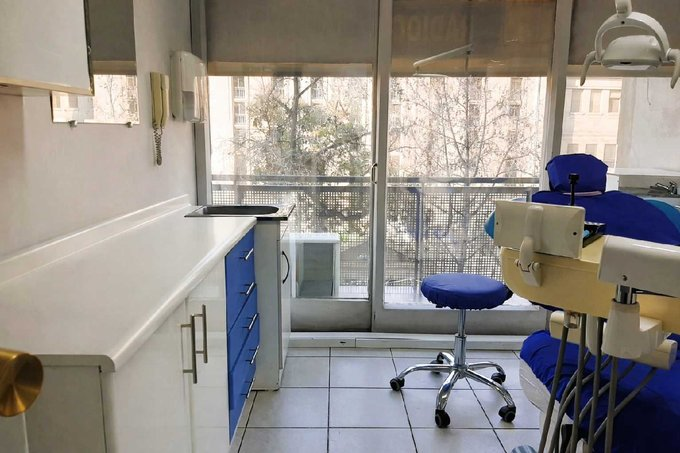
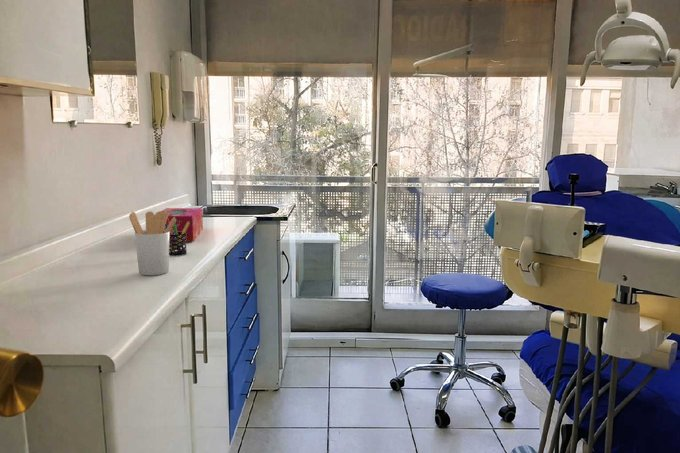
+ utensil holder [128,210,176,276]
+ pen holder [165,218,189,257]
+ tissue box [154,207,204,243]
